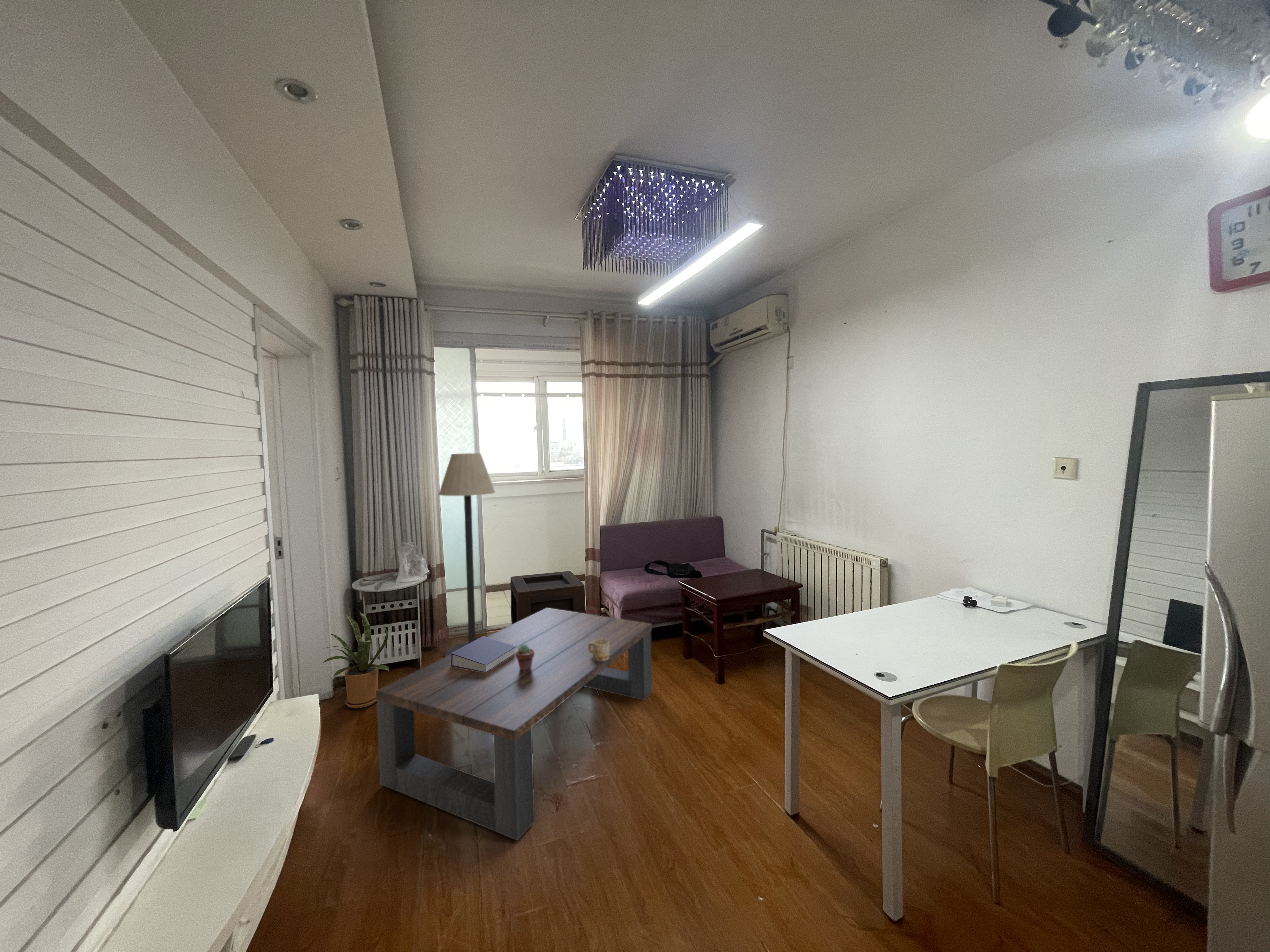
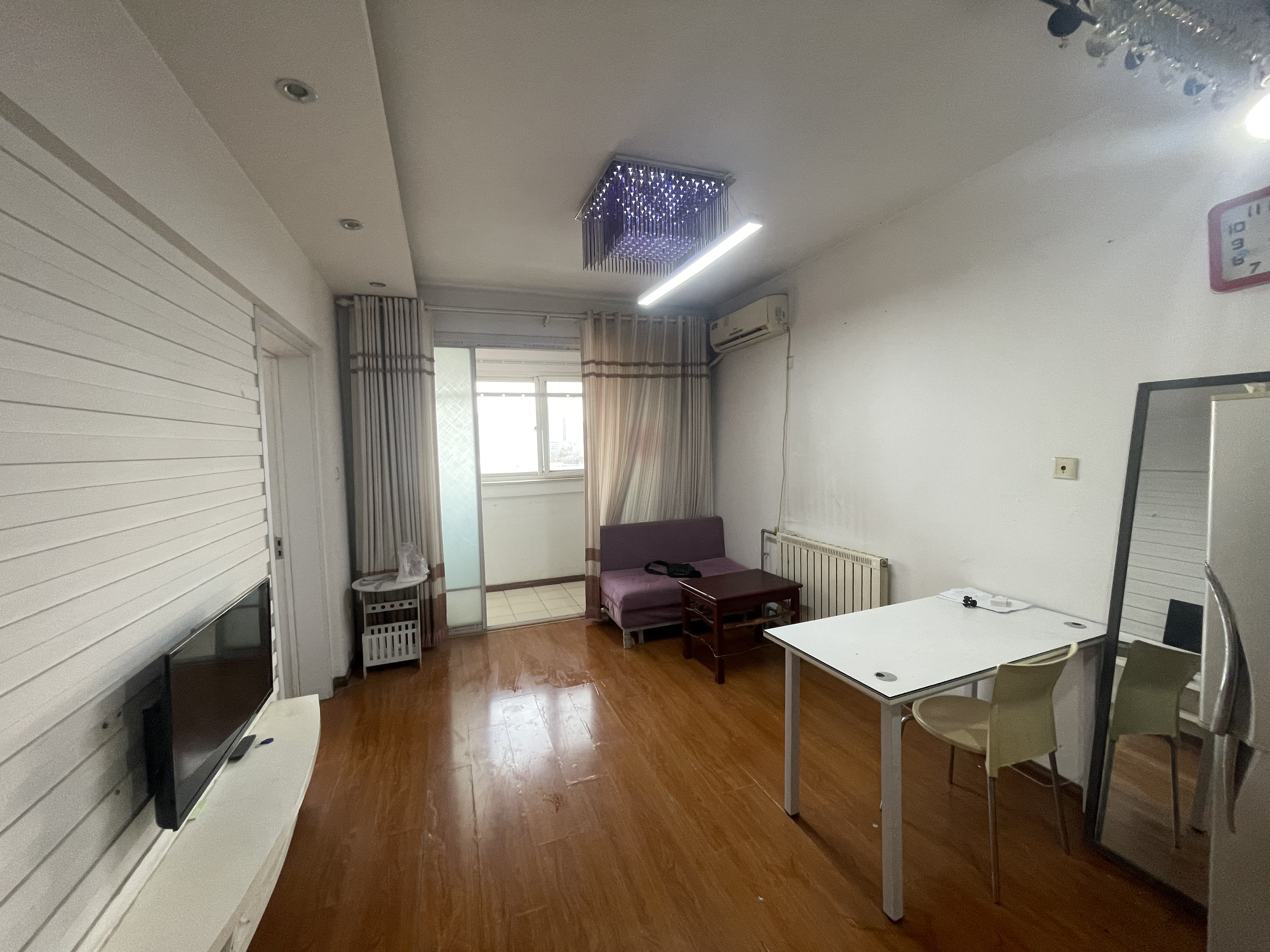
- coffee table [376,608,652,841]
- house plant [322,611,389,709]
- potted succulent [516,644,534,671]
- wooden crate [510,571,586,625]
- book [451,636,516,673]
- mug [588,639,609,661]
- floor lamp [438,453,496,657]
